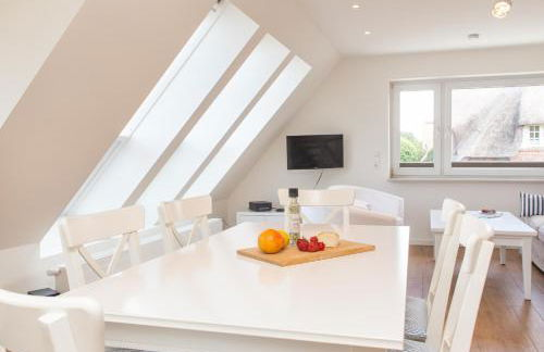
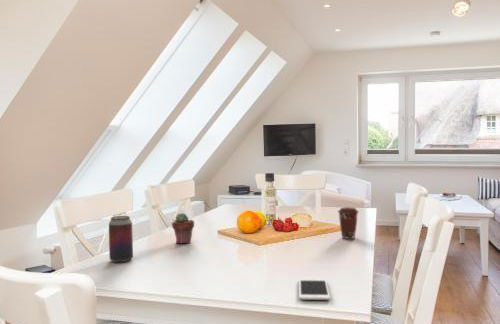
+ potted succulent [171,212,195,244]
+ beverage can [108,215,134,263]
+ coffee cup [337,206,359,240]
+ cell phone [298,278,331,301]
